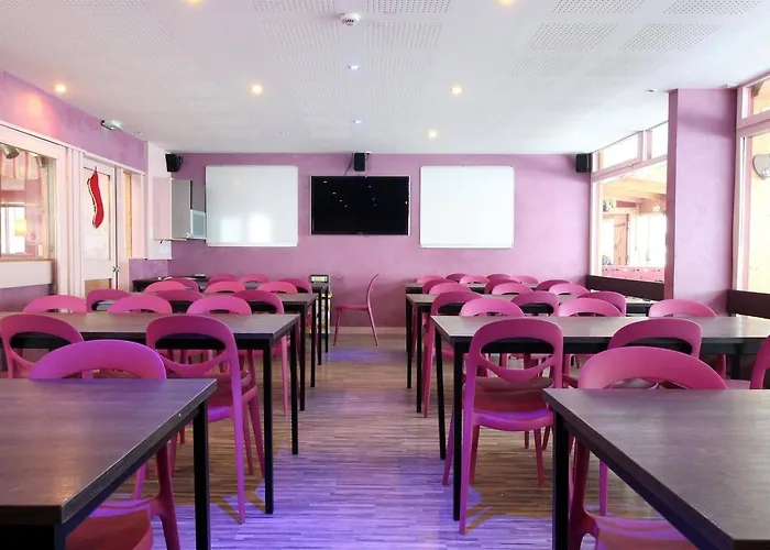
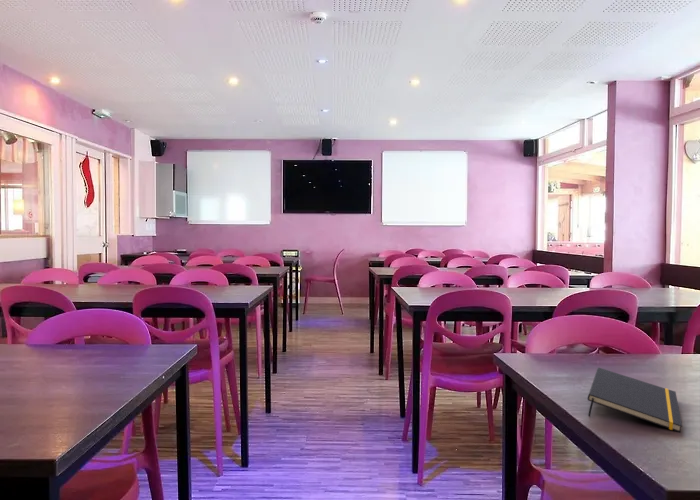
+ notepad [587,367,683,433]
